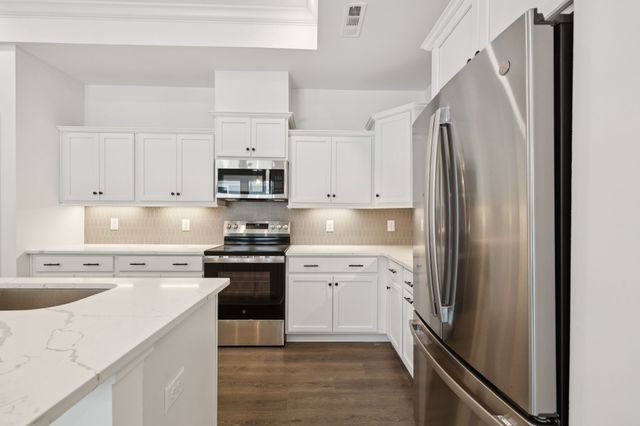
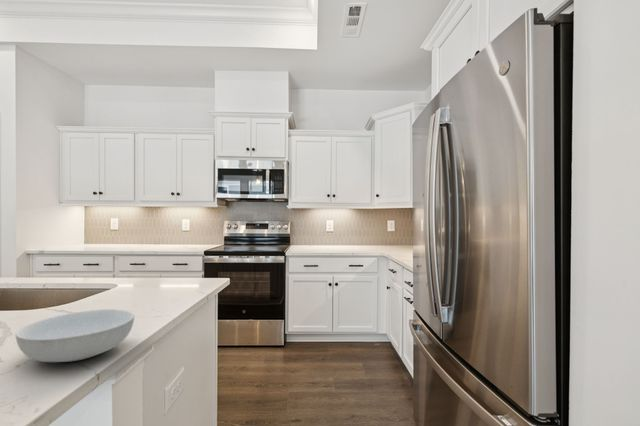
+ serving bowl [15,308,135,363]
